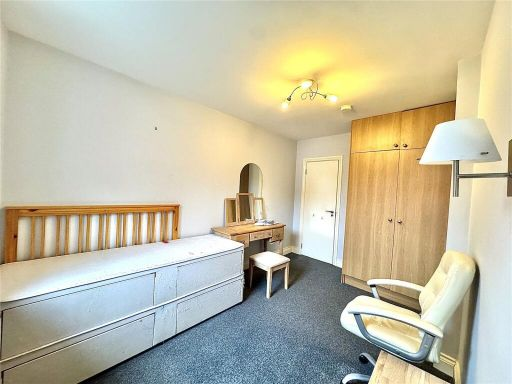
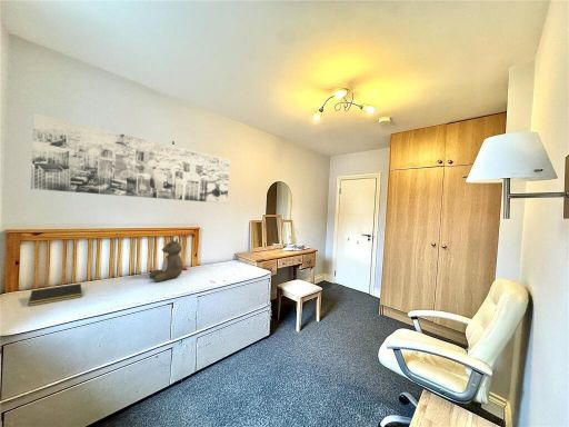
+ wall art [30,112,230,205]
+ notepad [28,282,83,307]
+ teddy bear [148,236,183,282]
